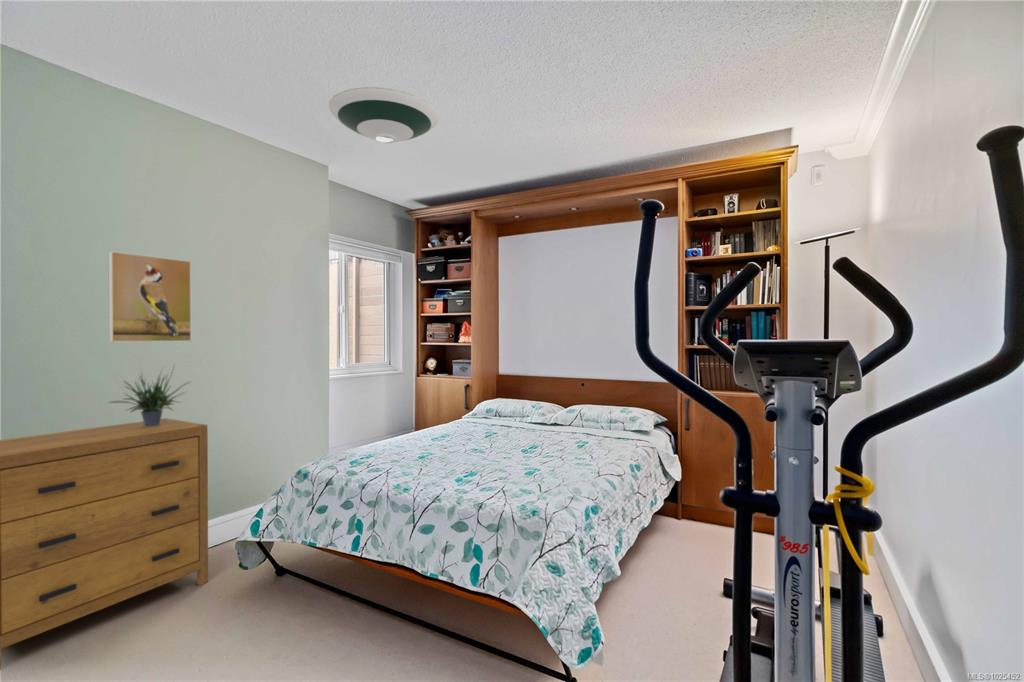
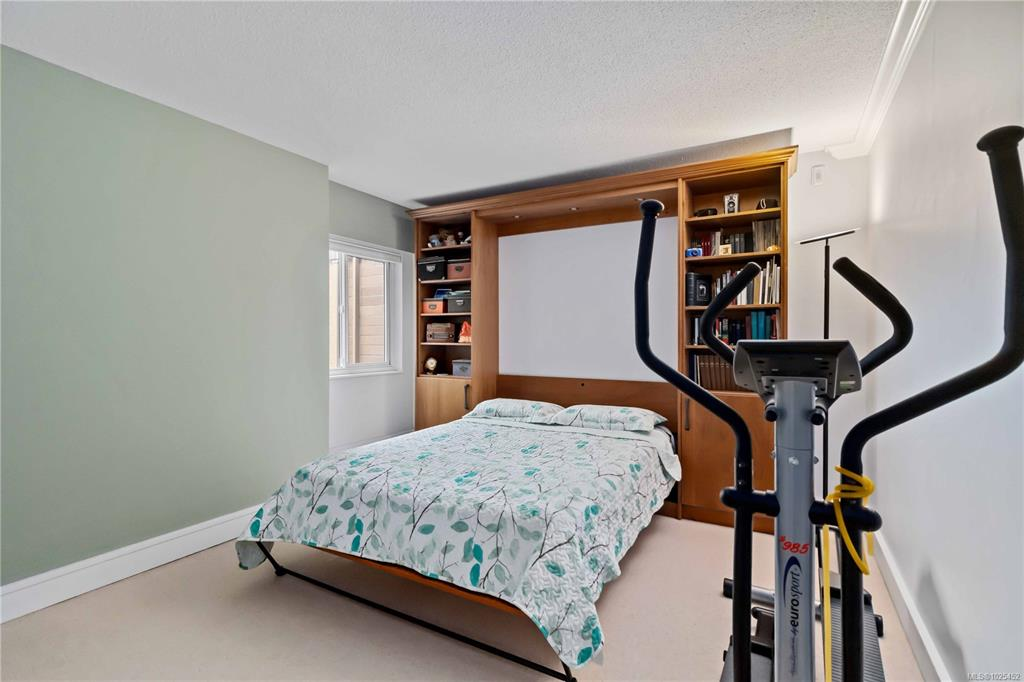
- potted plant [106,364,193,427]
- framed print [107,250,192,343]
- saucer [328,86,440,144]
- dresser [0,417,209,671]
